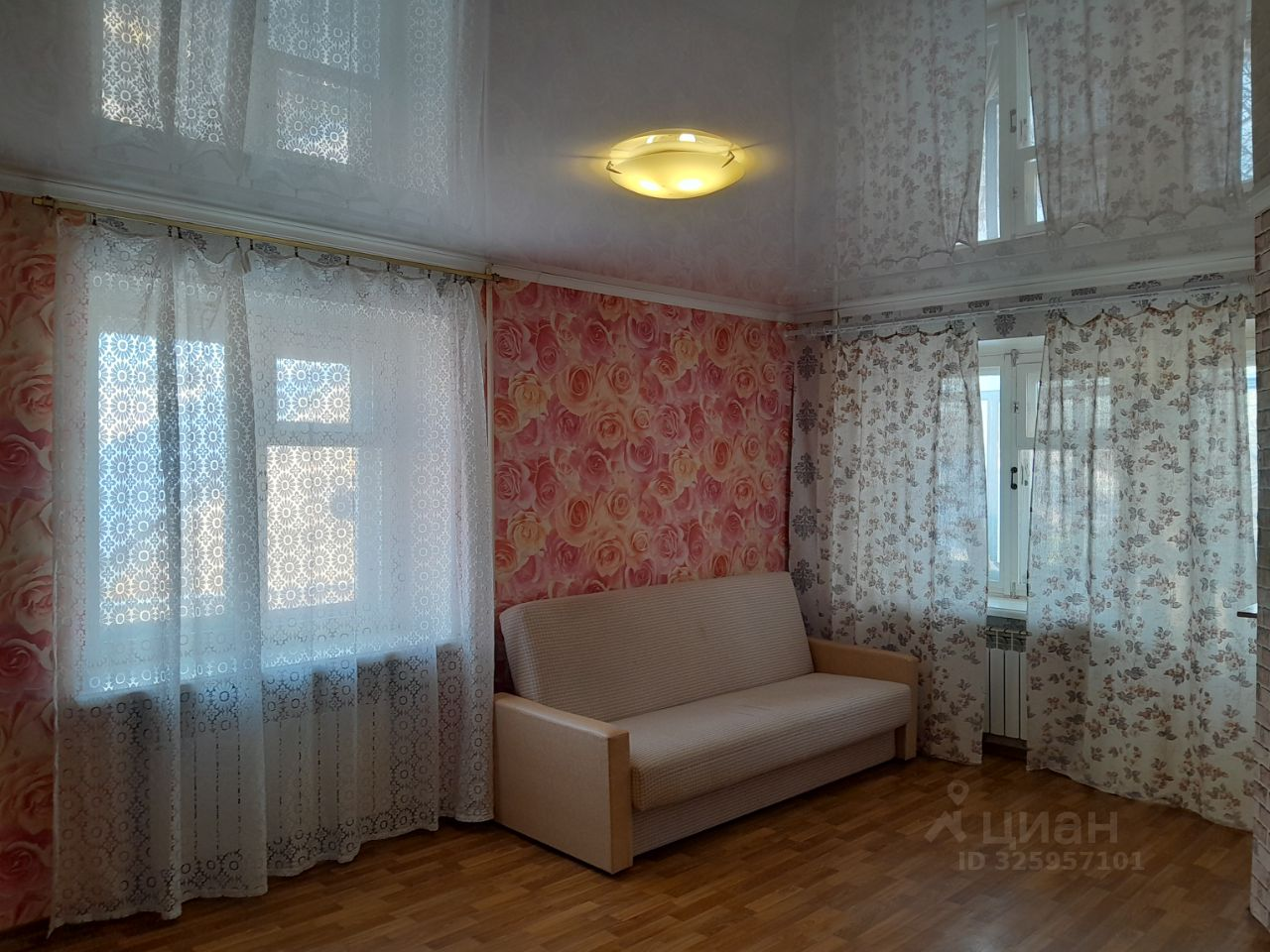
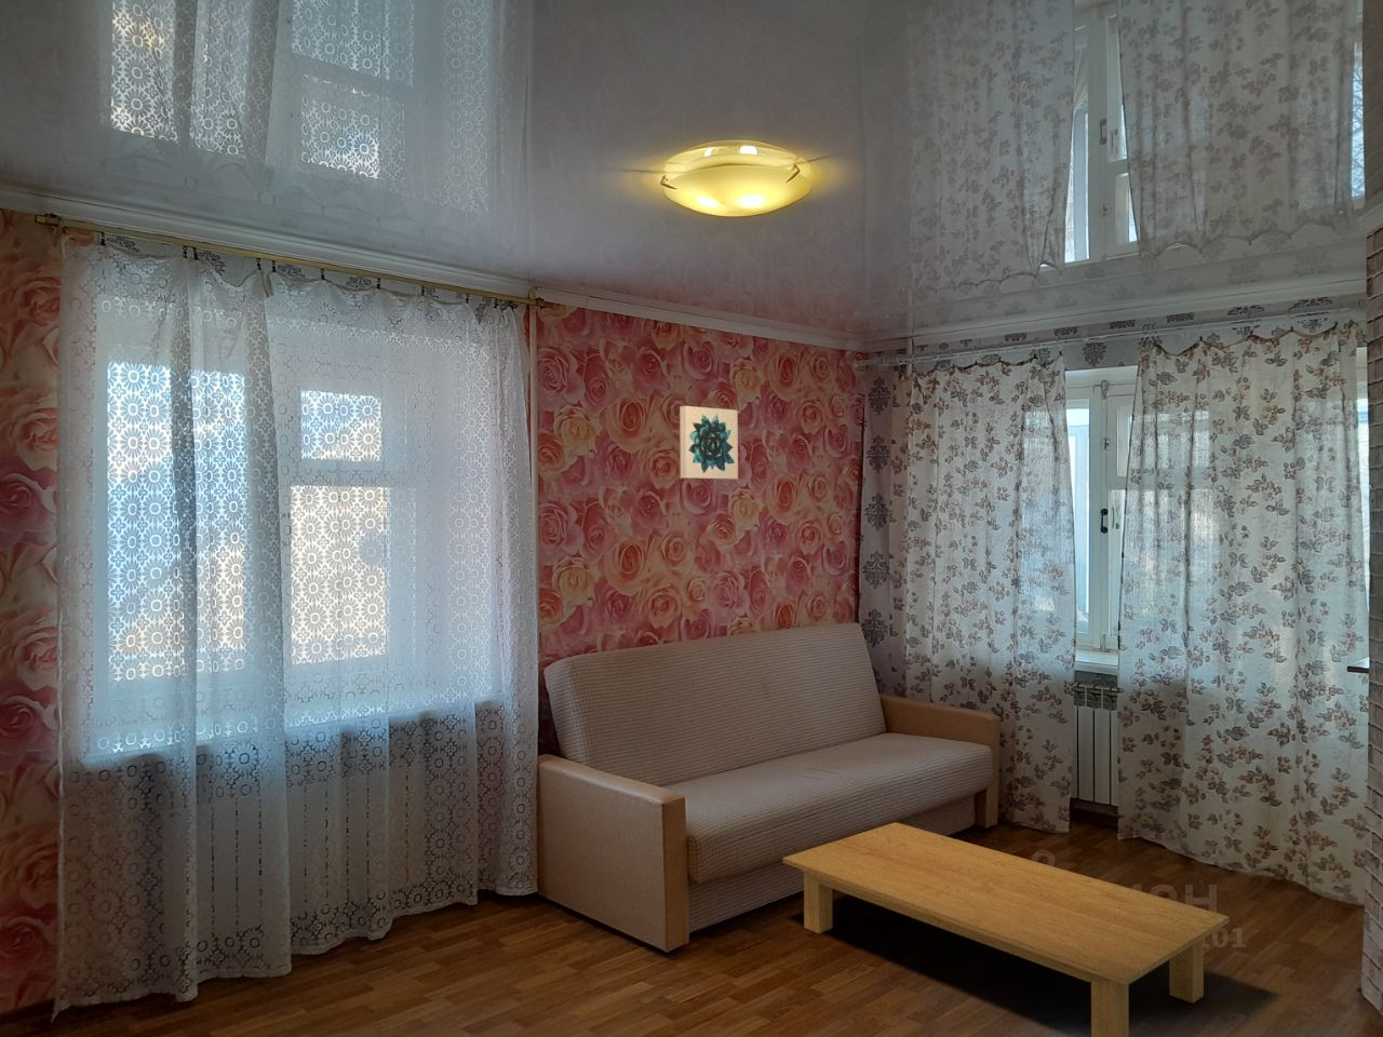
+ coffee table [782,821,1231,1037]
+ wall art [678,405,739,480]
